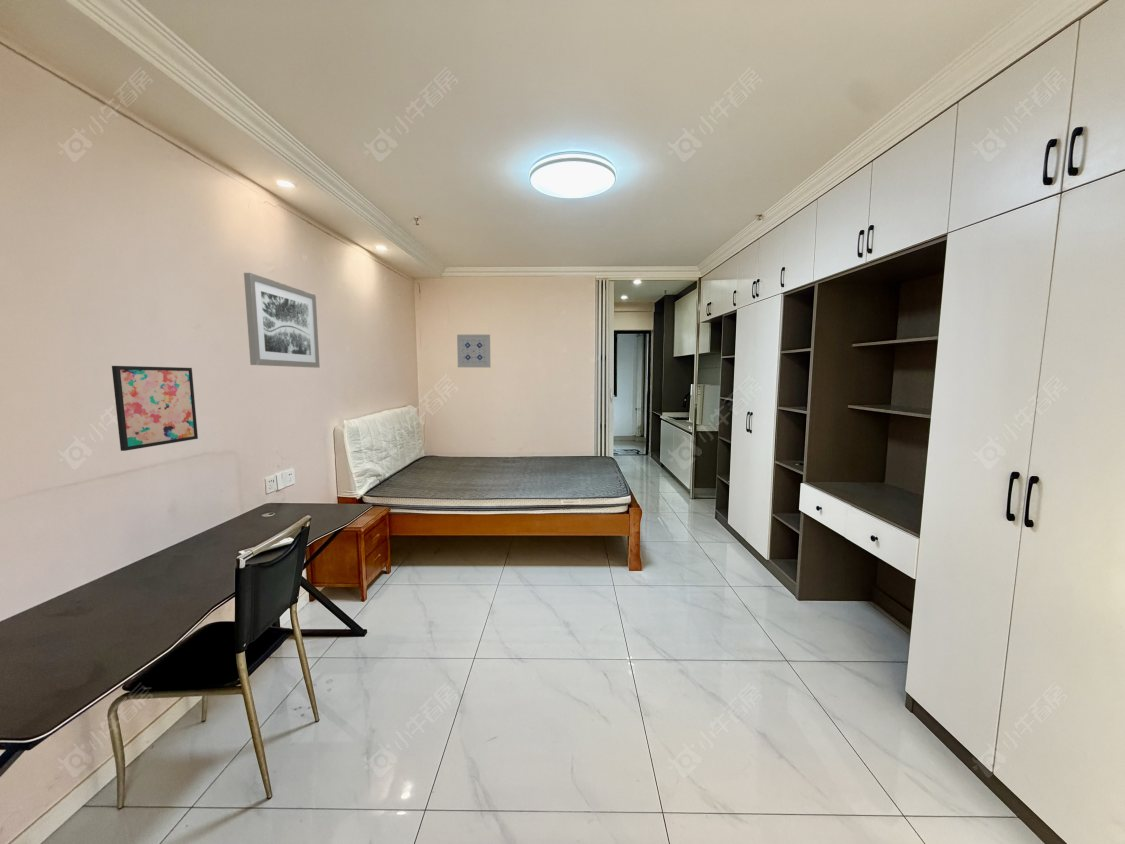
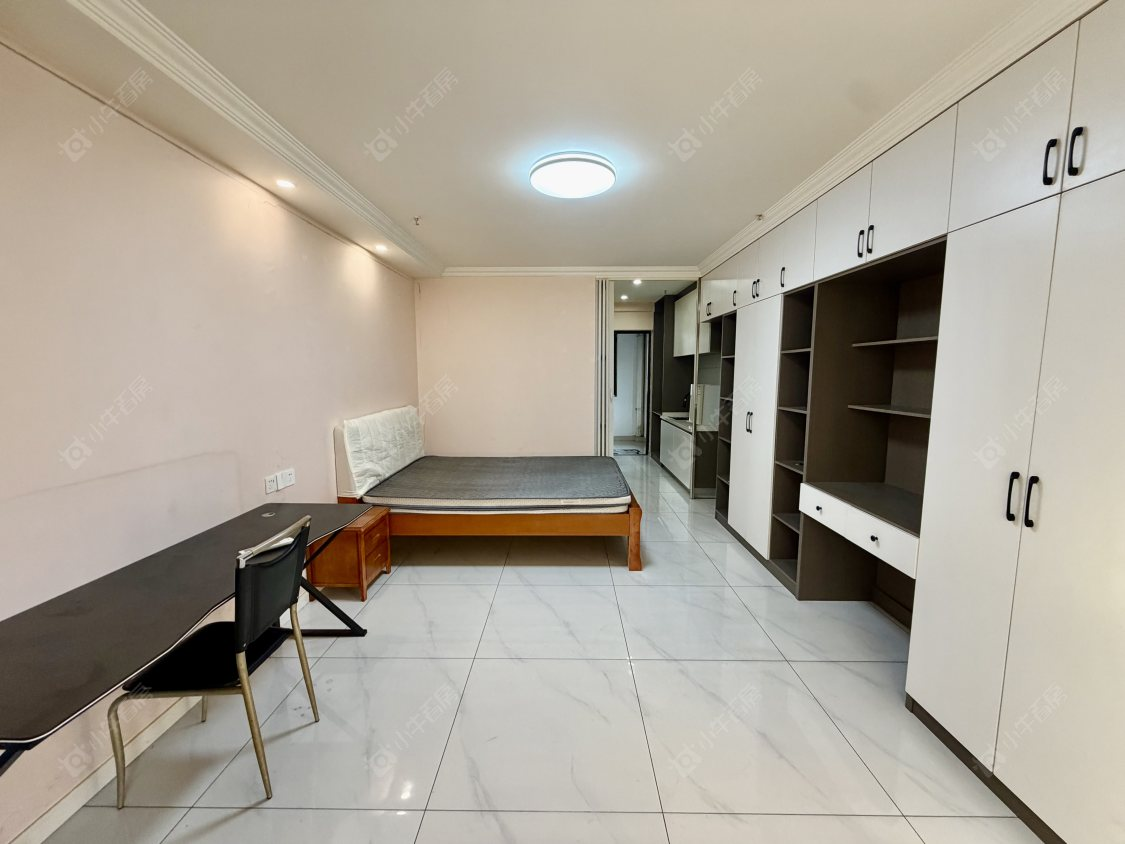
- wall art [111,365,199,452]
- wall art [456,334,491,369]
- wall art [243,272,321,369]
